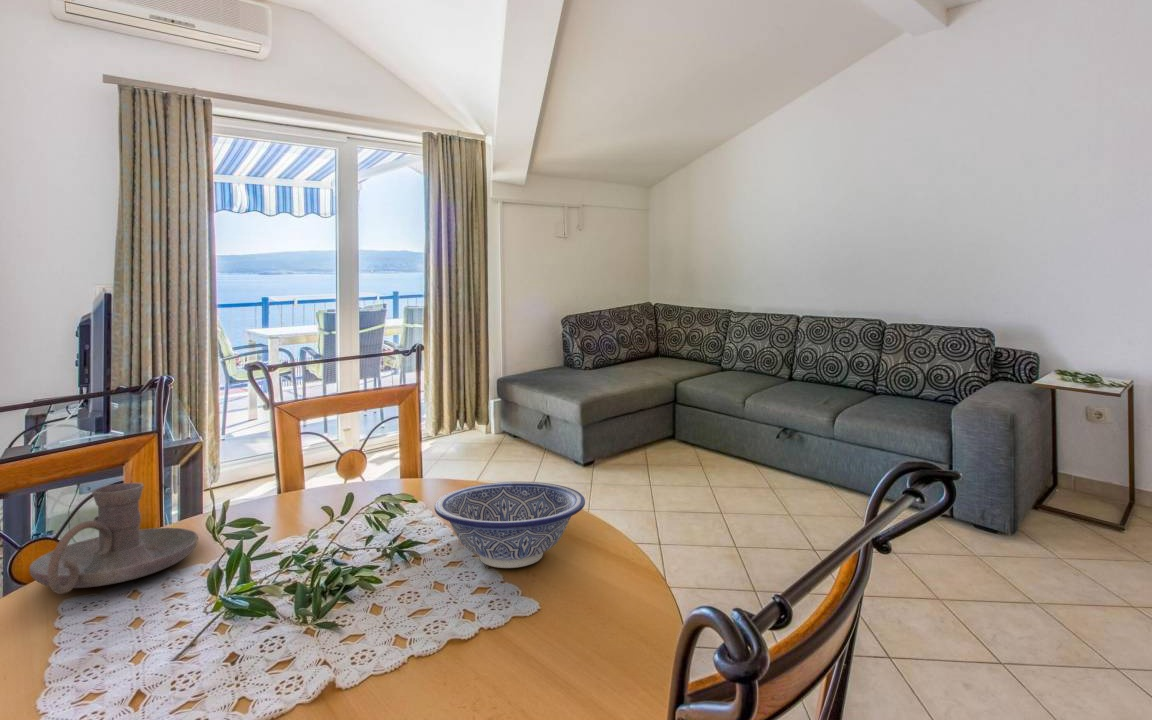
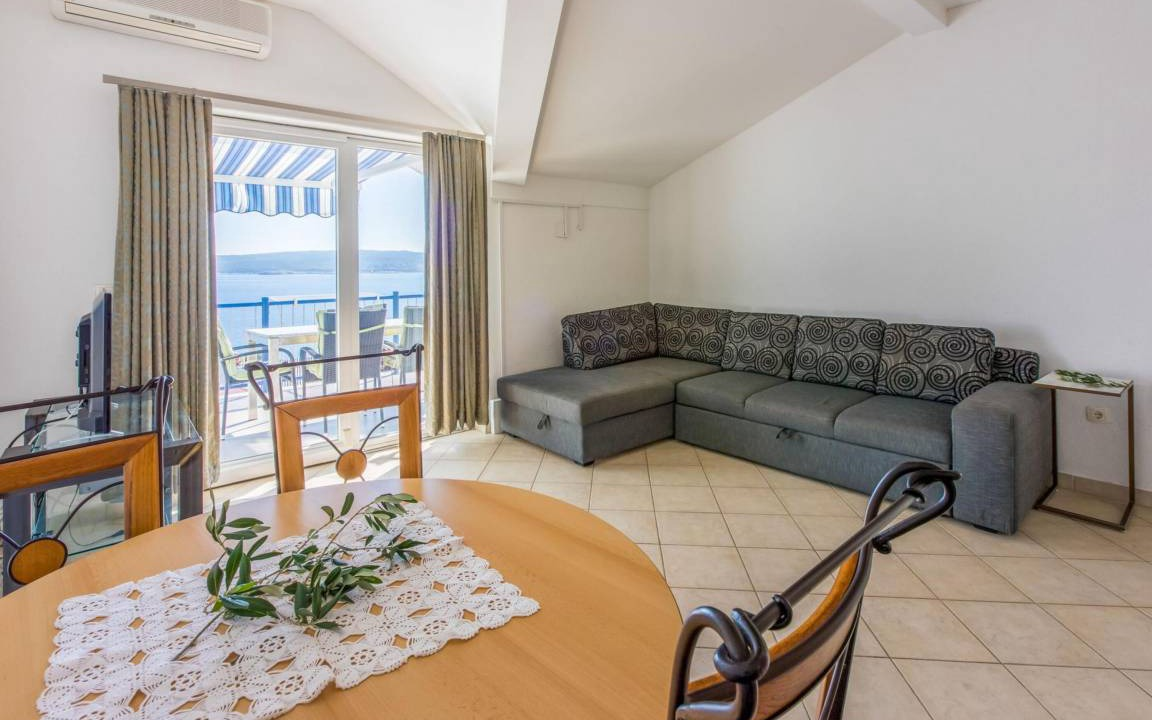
- candle holder [28,482,200,595]
- decorative bowl [434,481,586,569]
